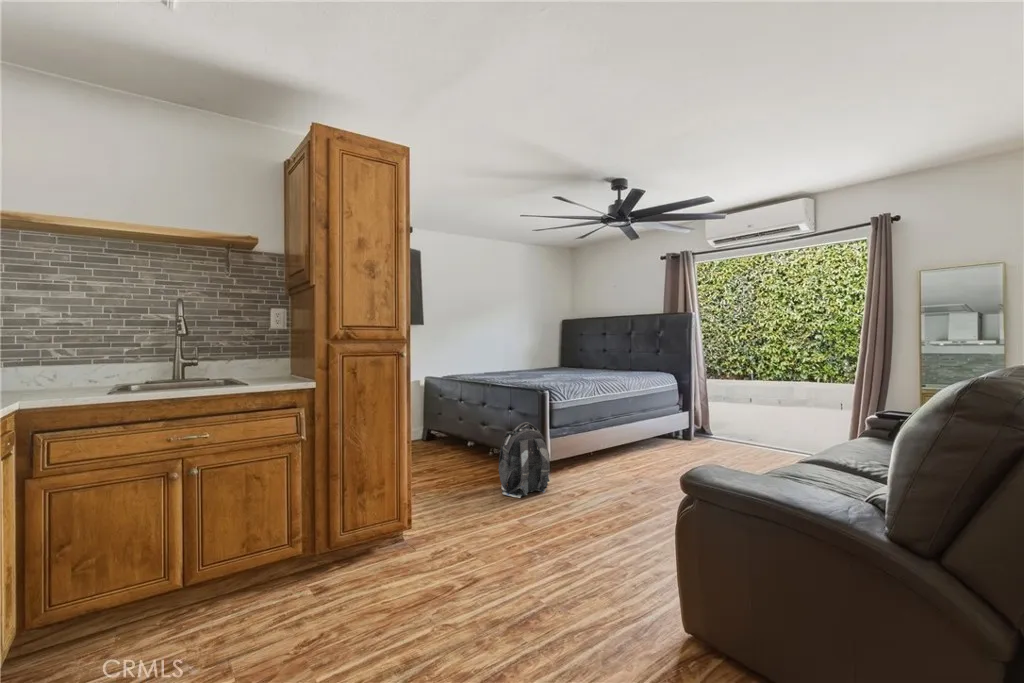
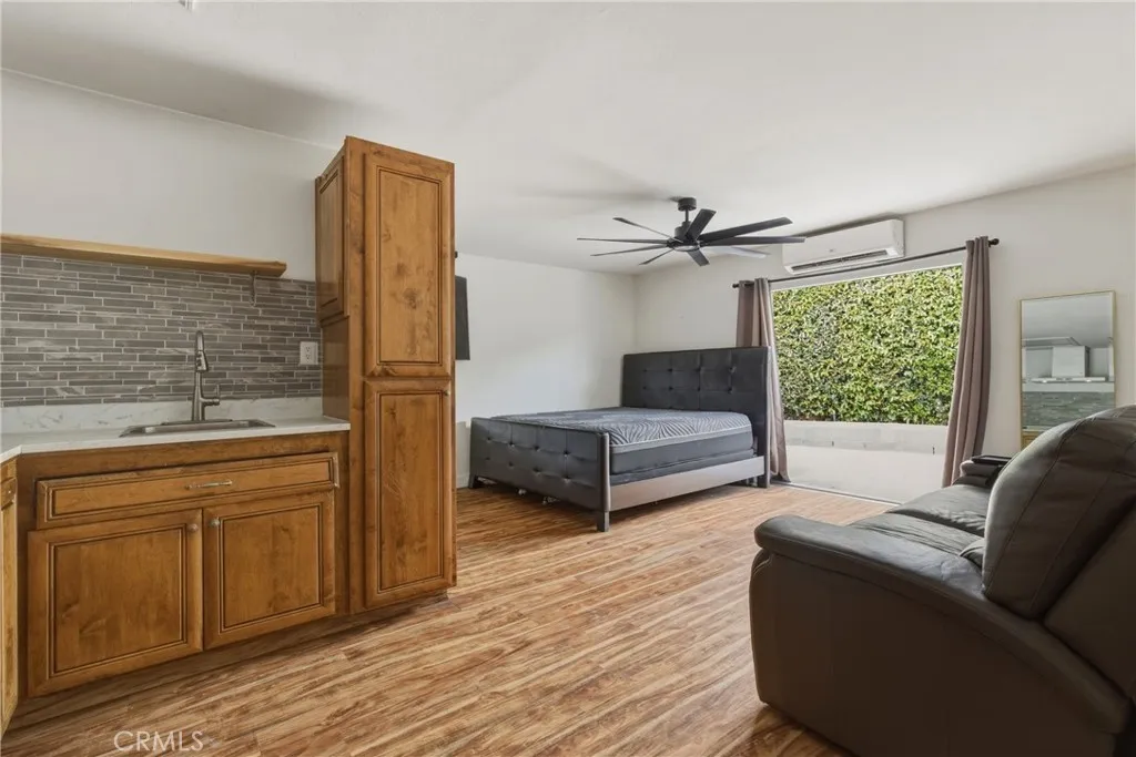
- backpack [498,421,551,499]
